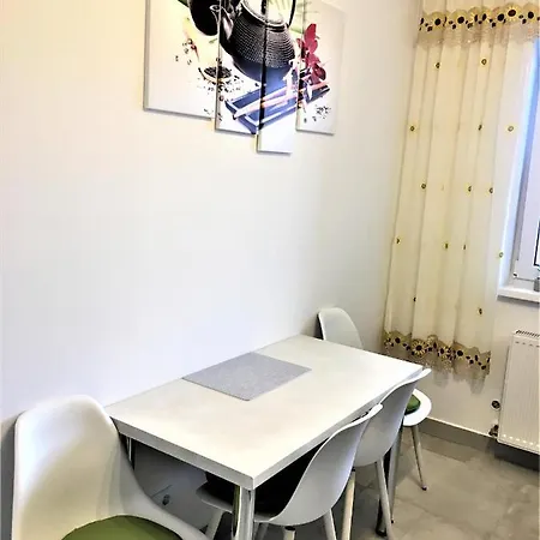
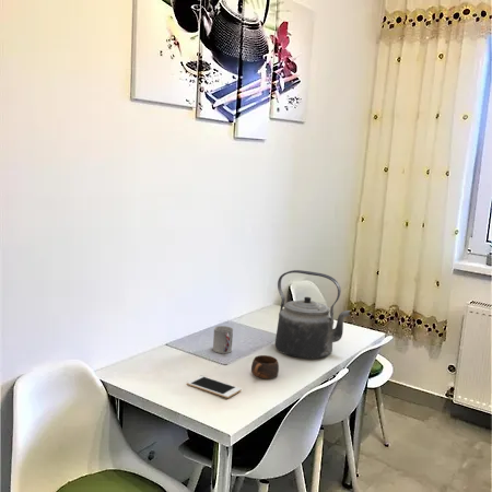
+ cell phone [186,375,243,399]
+ cup [212,325,234,354]
+ kettle [274,269,351,360]
+ cup [250,354,280,379]
